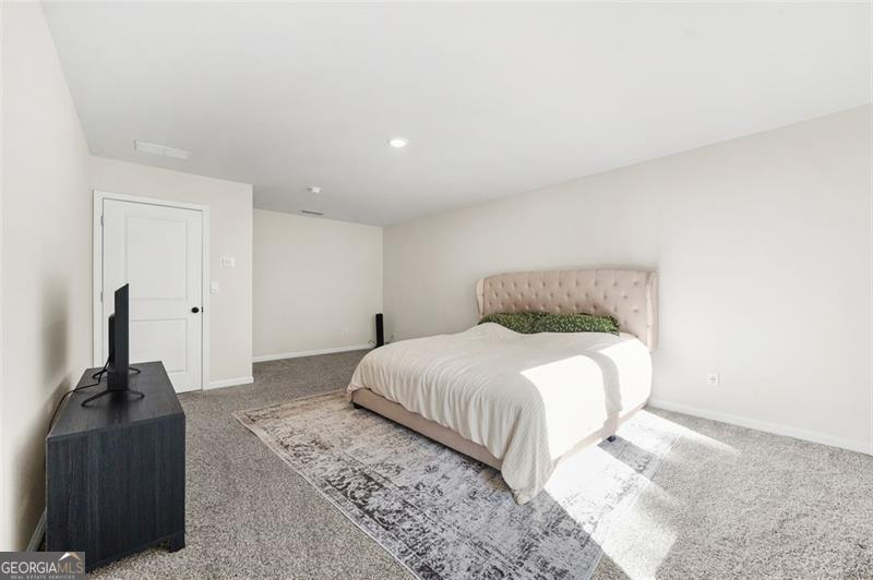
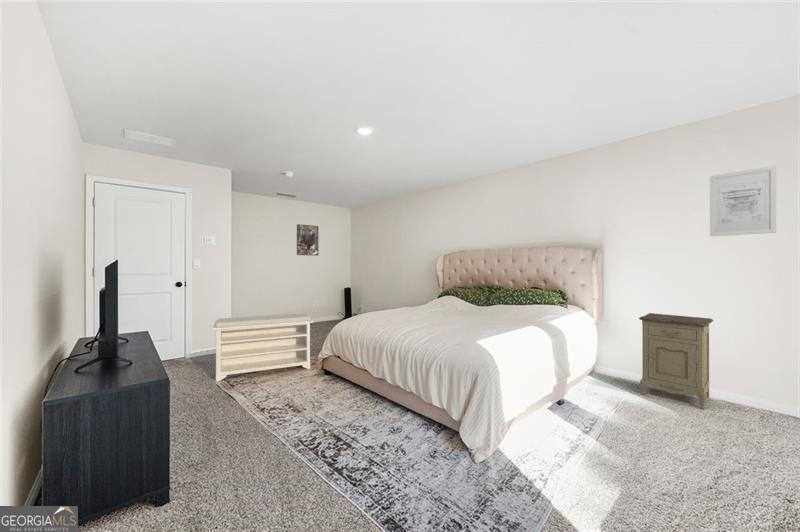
+ nightstand [638,312,714,410]
+ wall art [709,165,777,237]
+ bench [212,312,314,382]
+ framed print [296,223,319,257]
